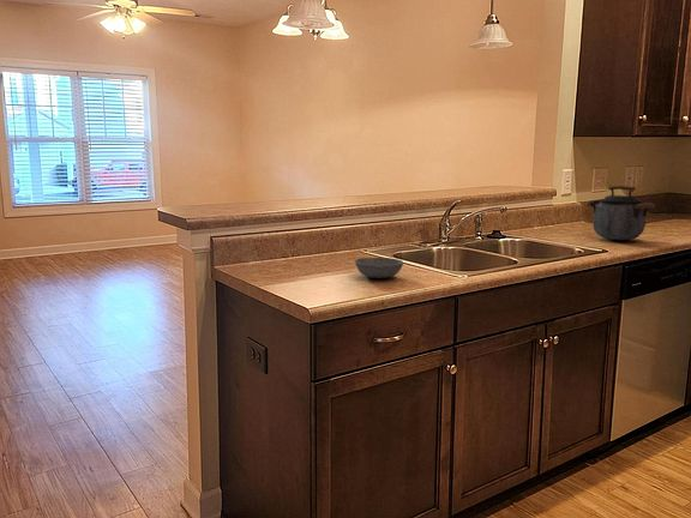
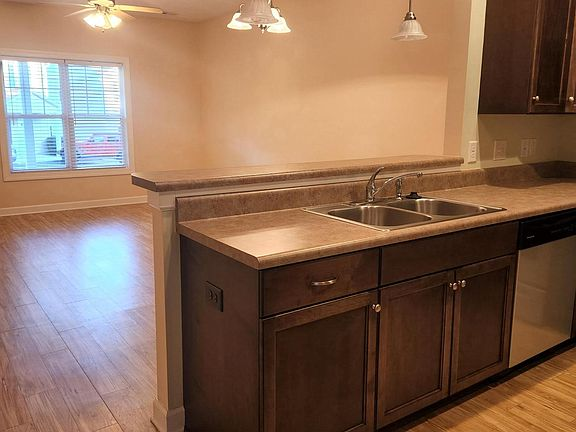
- bowl [354,257,404,279]
- kettle [585,185,657,241]
